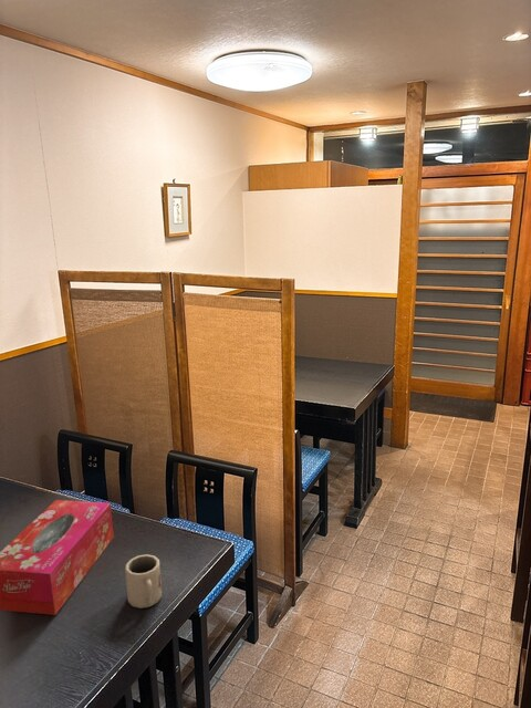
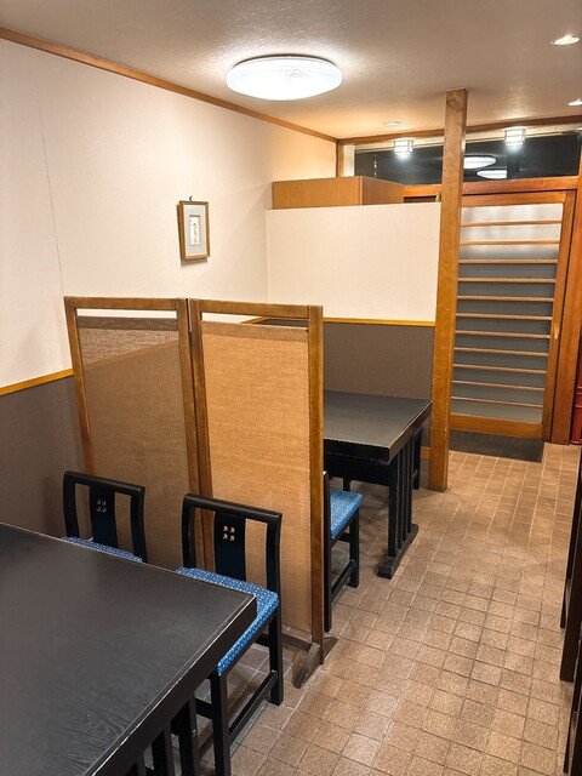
- tissue box [0,499,115,616]
- cup [124,553,163,610]
